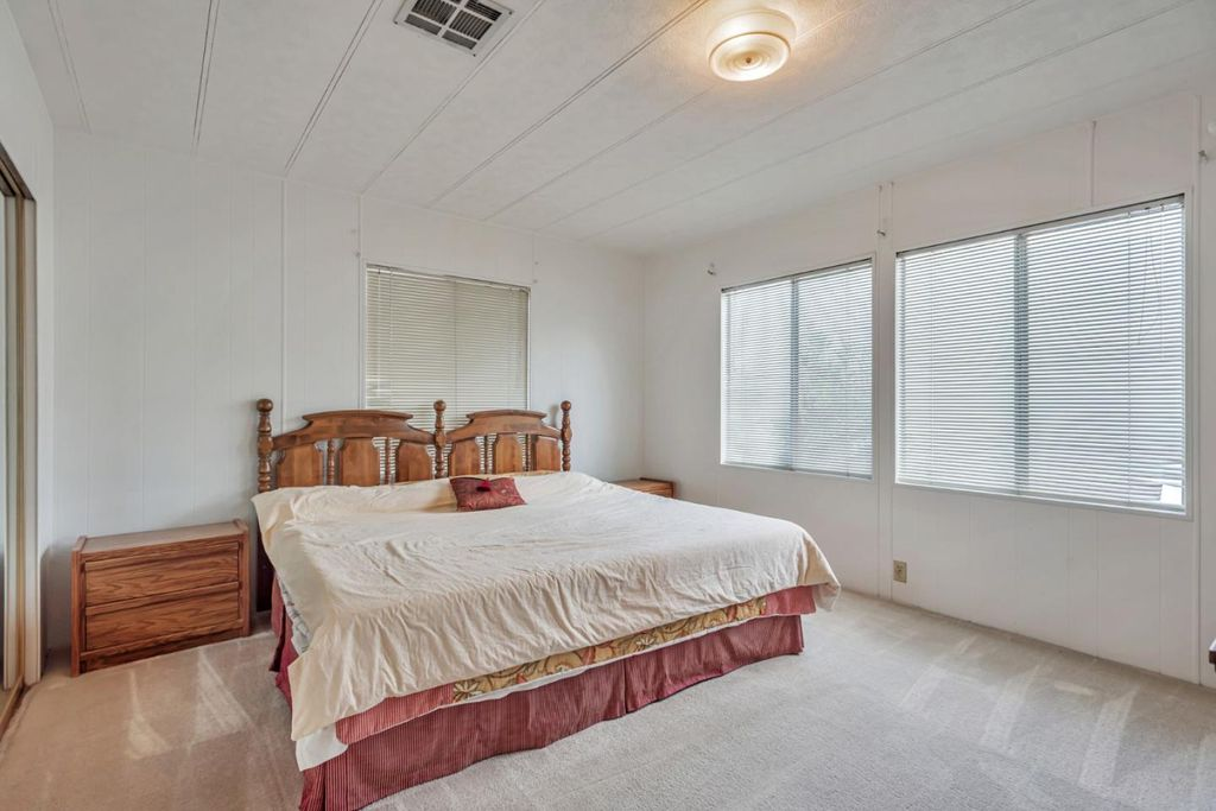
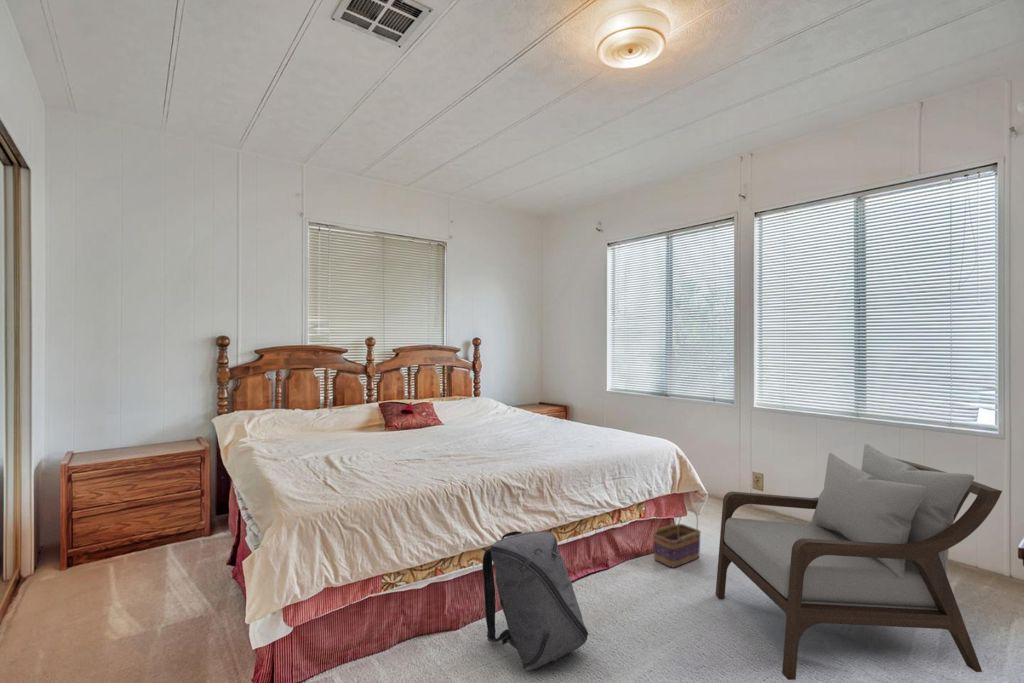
+ basket [652,501,702,568]
+ armchair [715,443,1003,681]
+ backpack [481,530,589,671]
